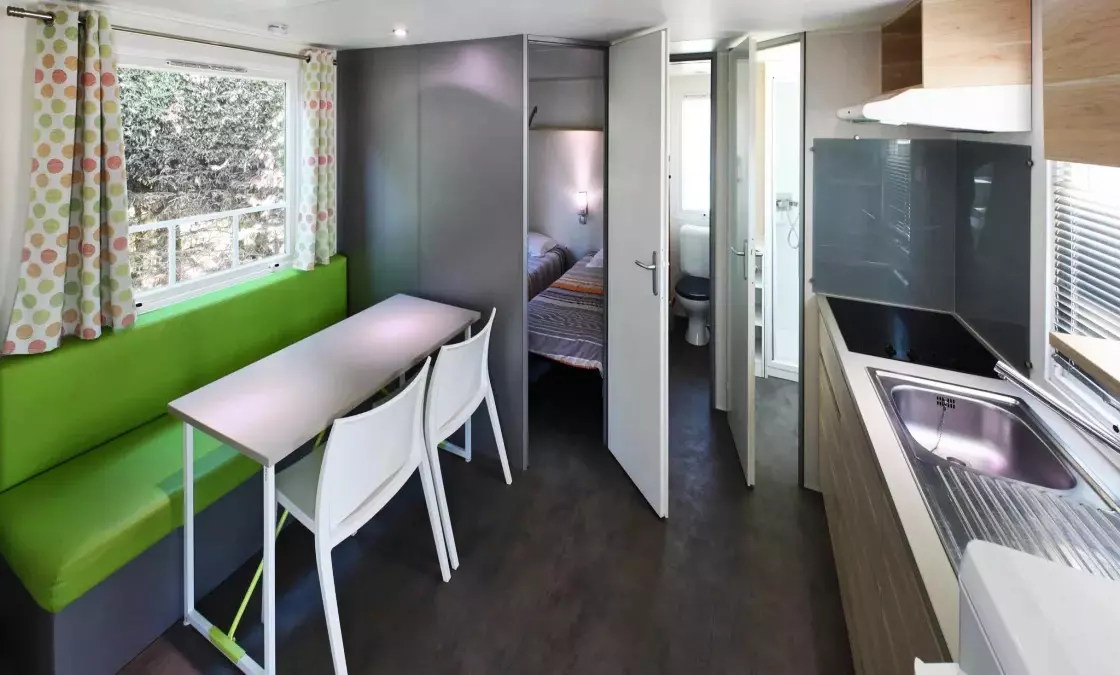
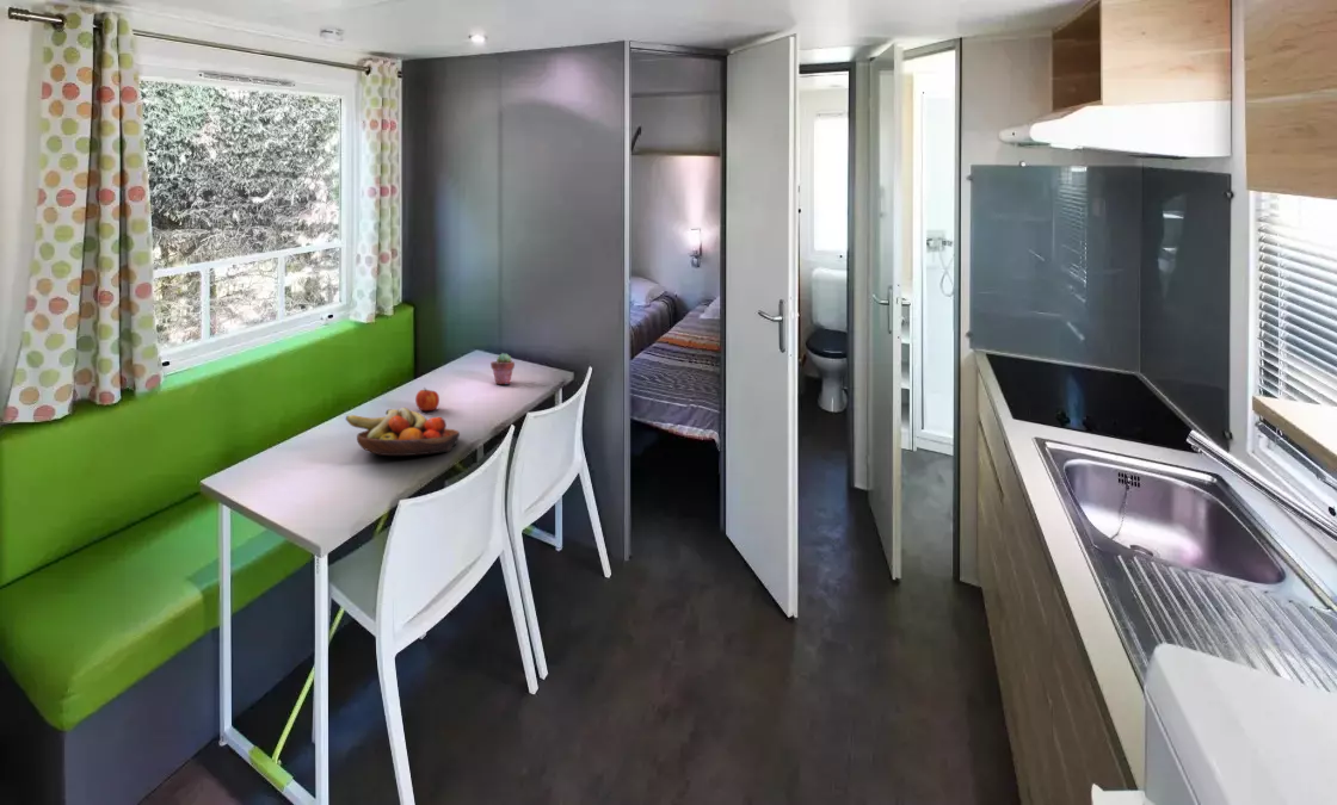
+ fruit bowl [345,407,461,457]
+ fruit [414,386,440,411]
+ potted succulent [489,352,516,385]
